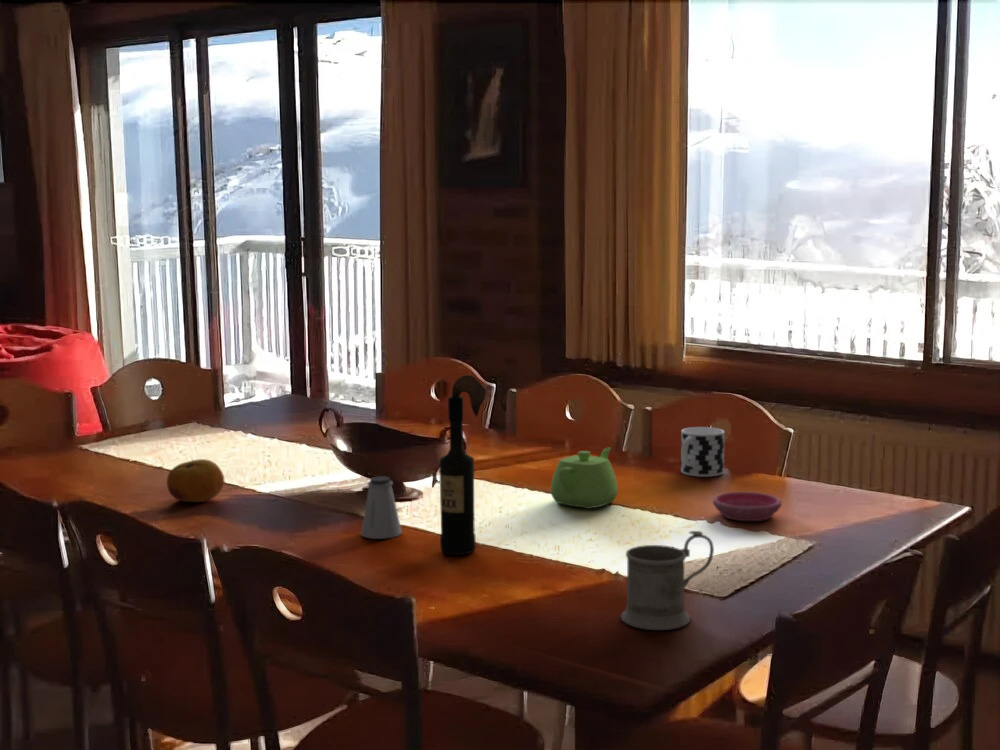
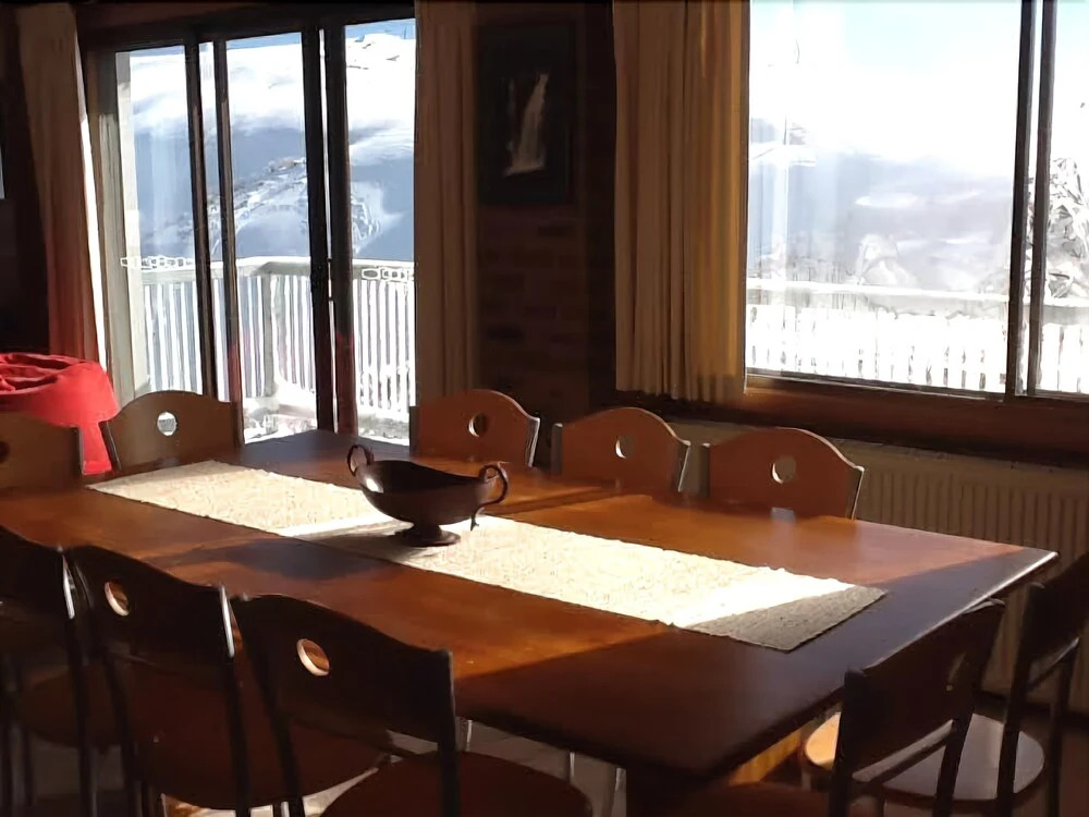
- cup [680,426,725,478]
- teapot [550,446,619,510]
- mug [620,530,715,631]
- saltshaker [360,475,403,540]
- fruit [166,458,225,503]
- saucer [712,491,782,522]
- wine bottle [438,374,487,556]
